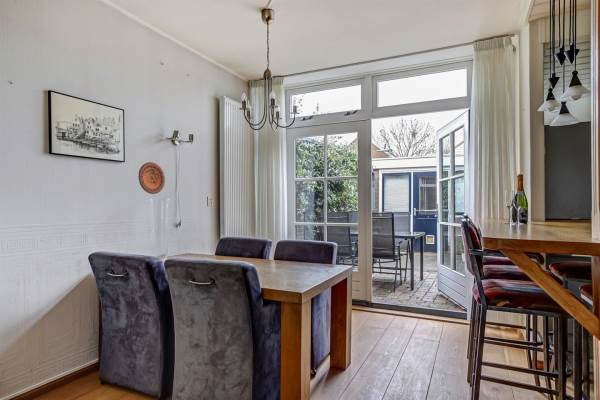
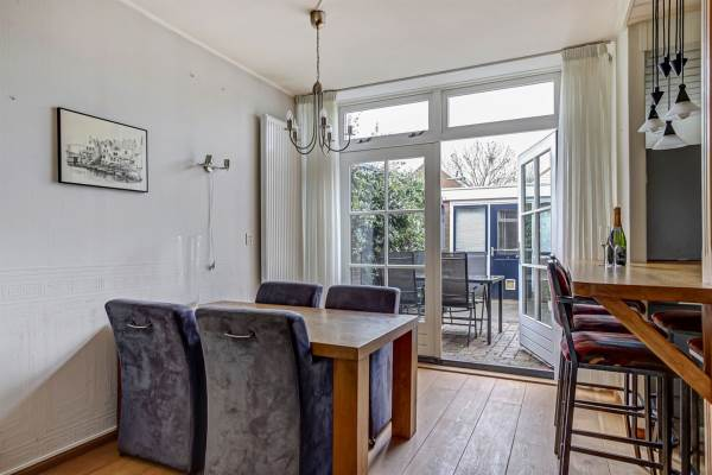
- decorative plate [138,161,166,195]
